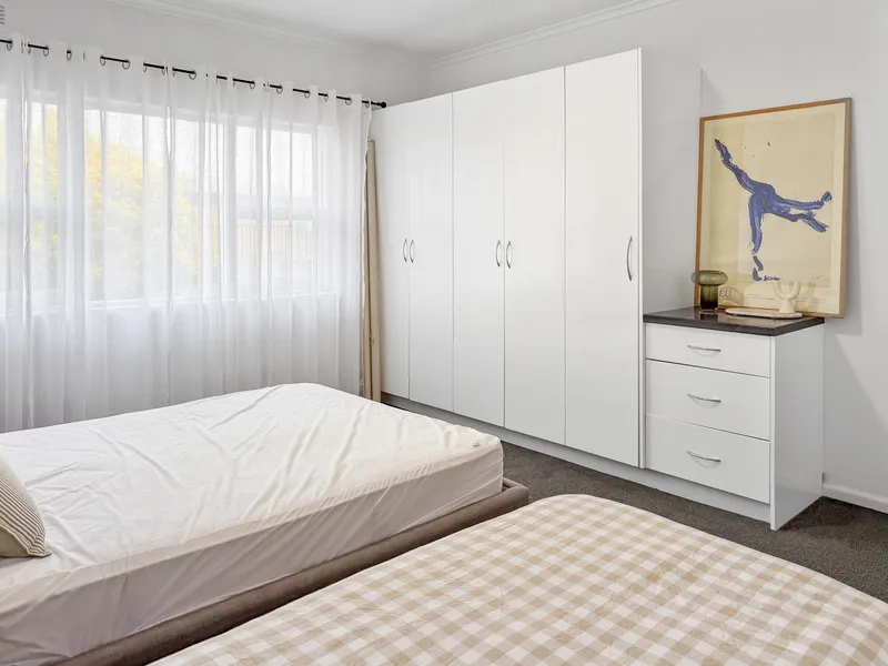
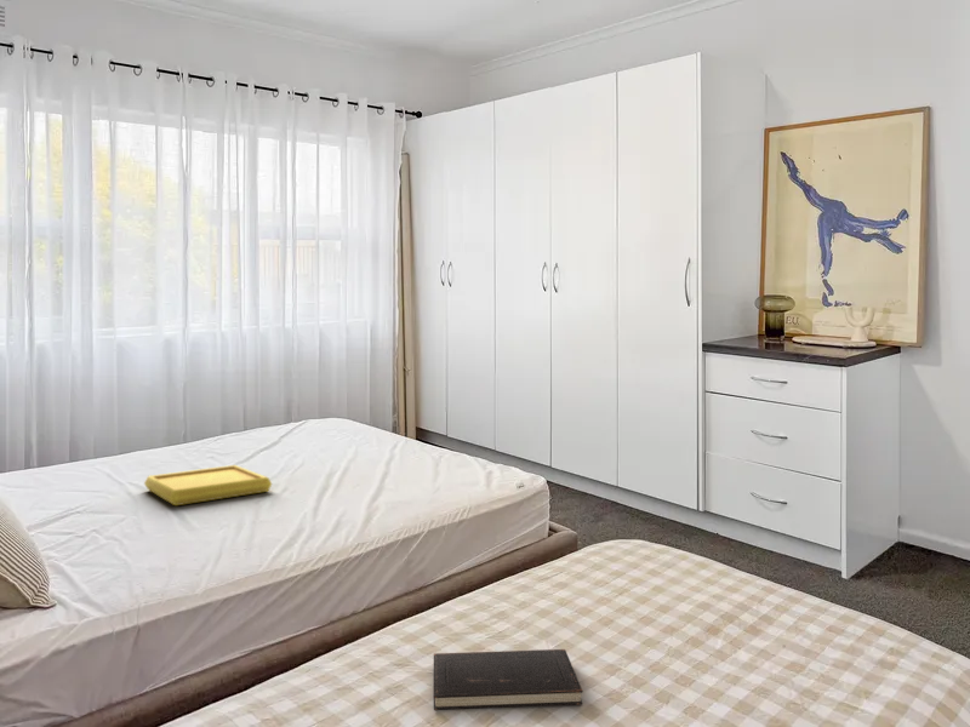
+ serving tray [143,464,273,506]
+ hardcover book [433,648,583,711]
